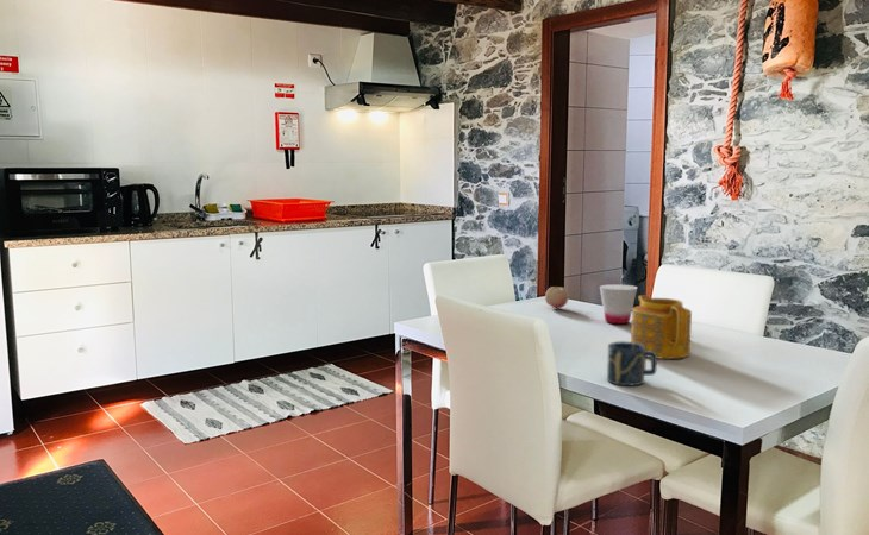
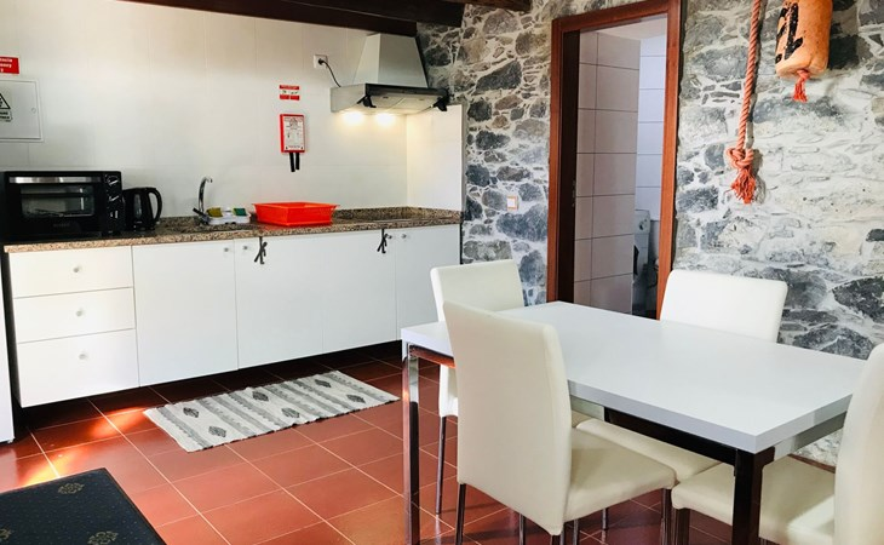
- cup [599,283,638,325]
- teapot [630,295,693,360]
- fruit [544,285,569,309]
- cup [606,340,658,386]
